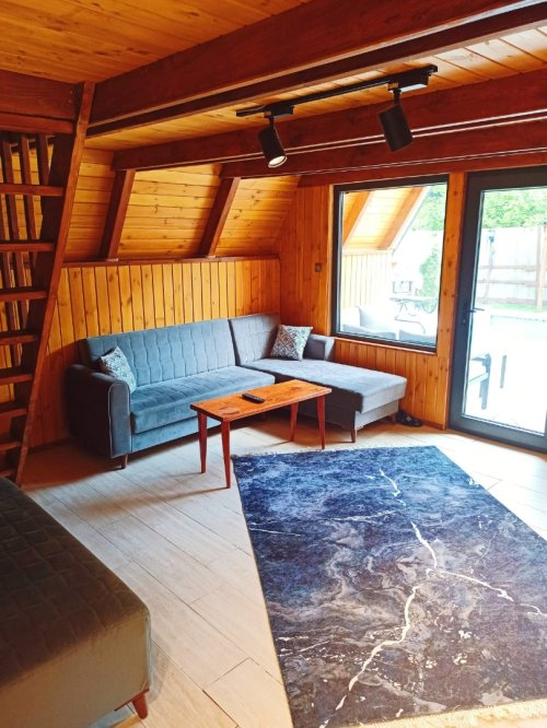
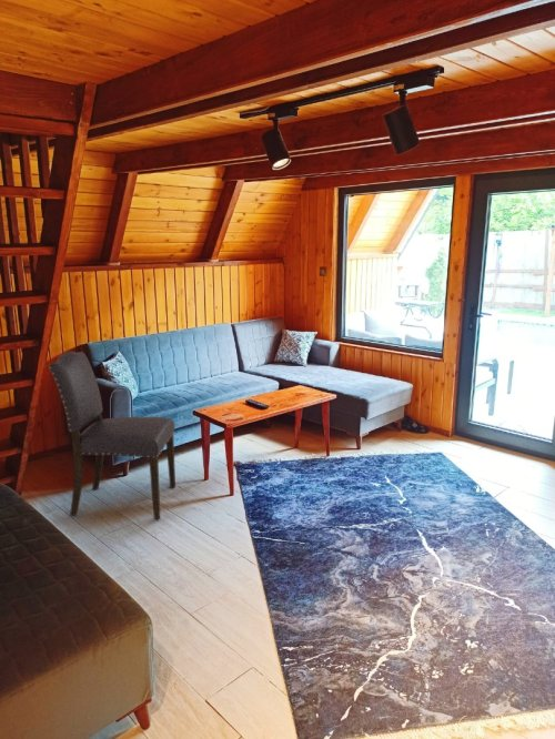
+ chair [48,351,176,520]
